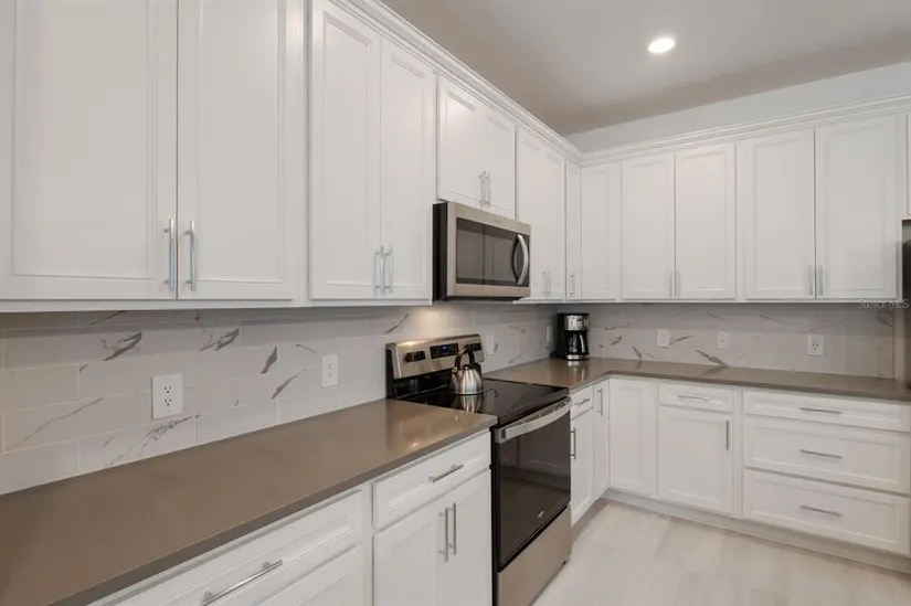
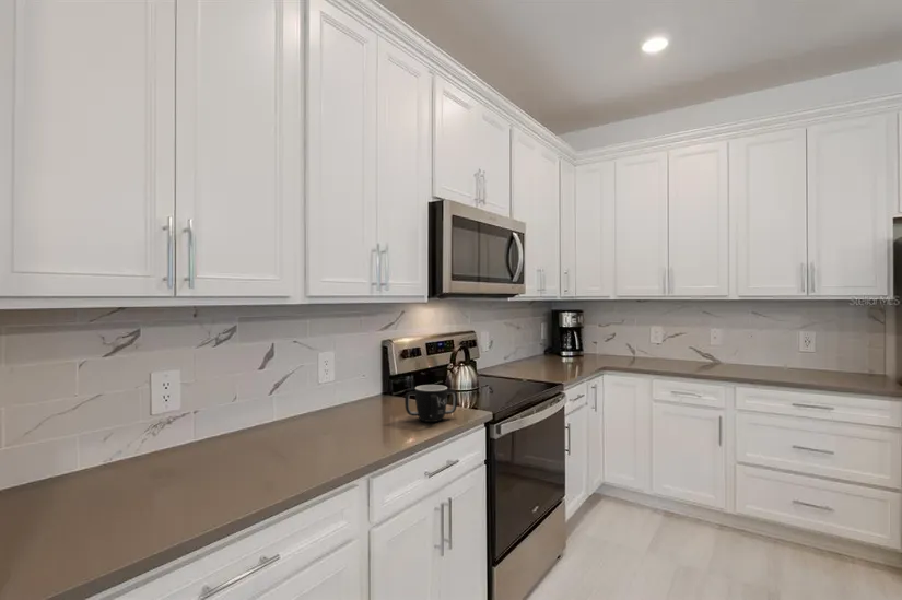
+ mug [403,384,458,423]
